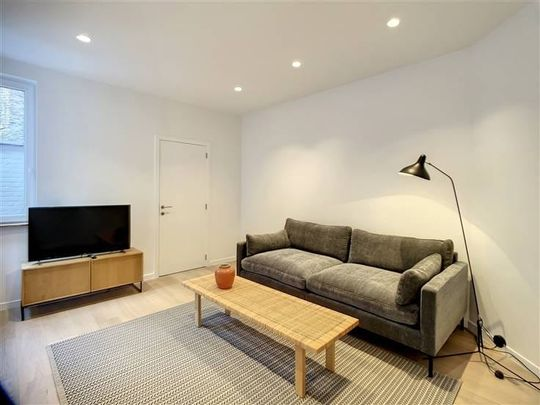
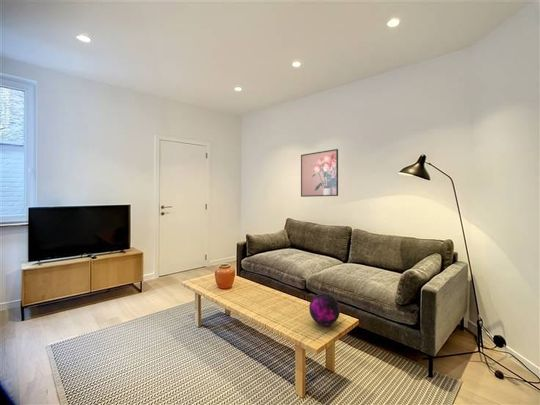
+ decorative orb [308,292,341,326]
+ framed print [300,148,339,198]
